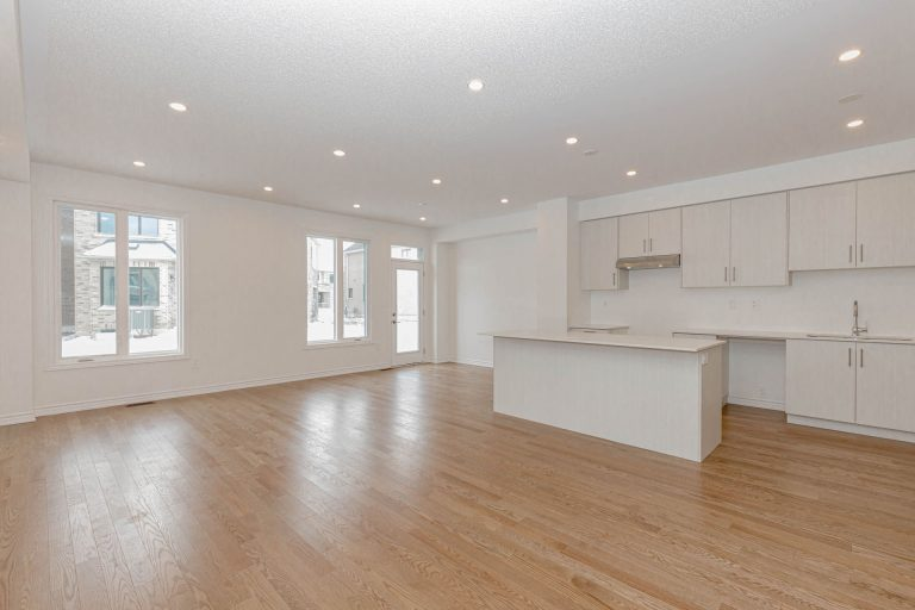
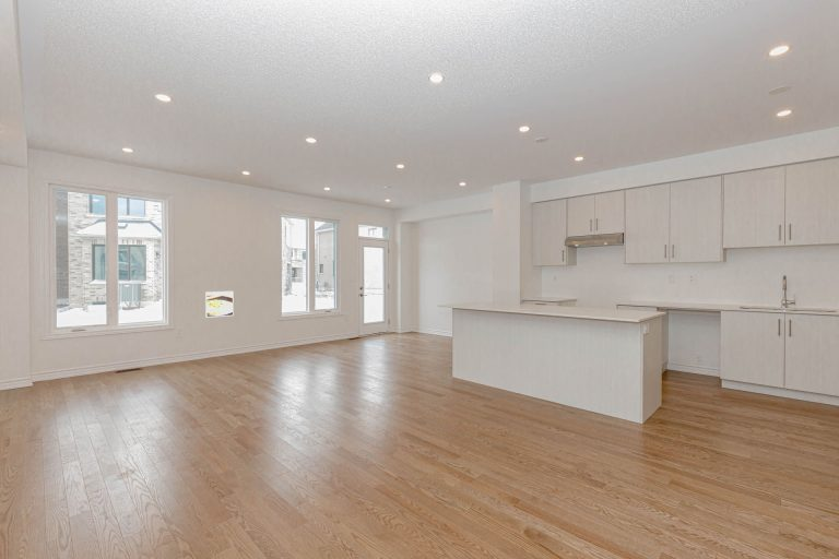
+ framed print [204,290,235,319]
